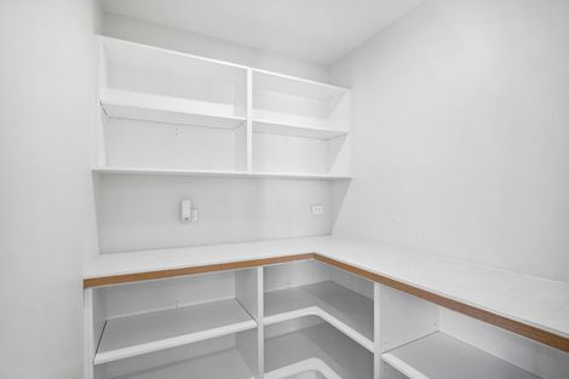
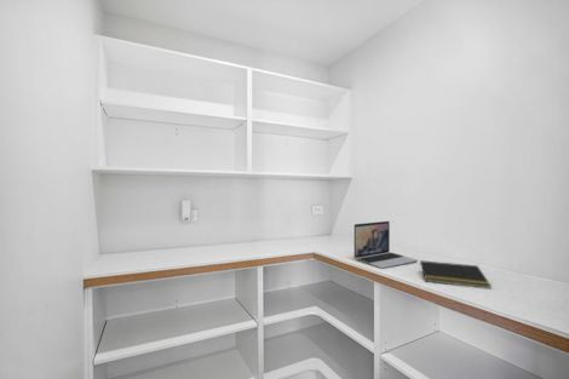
+ laptop [354,220,419,270]
+ notepad [418,259,492,289]
